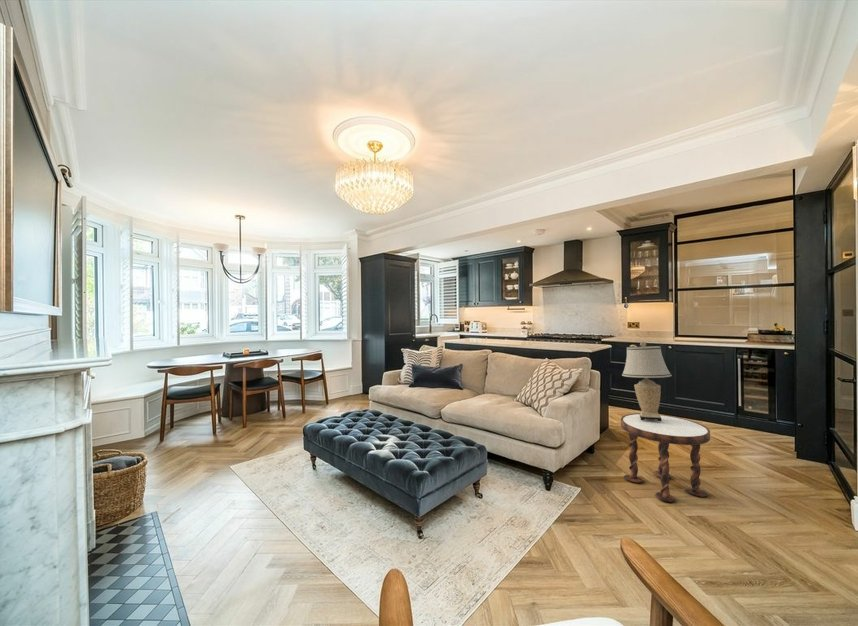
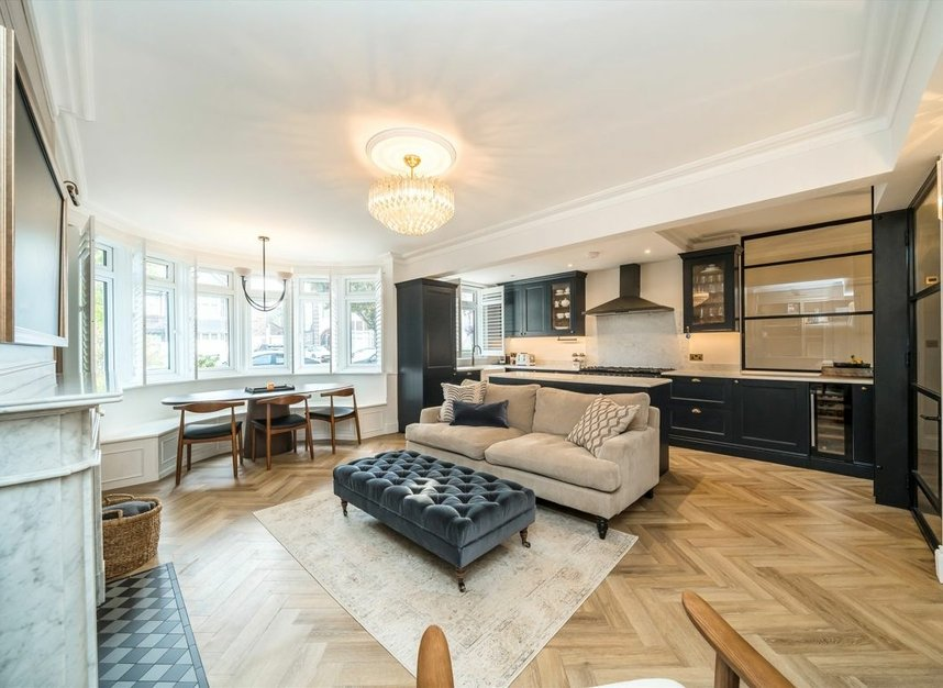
- table lamp [621,341,673,421]
- side table [620,412,711,503]
